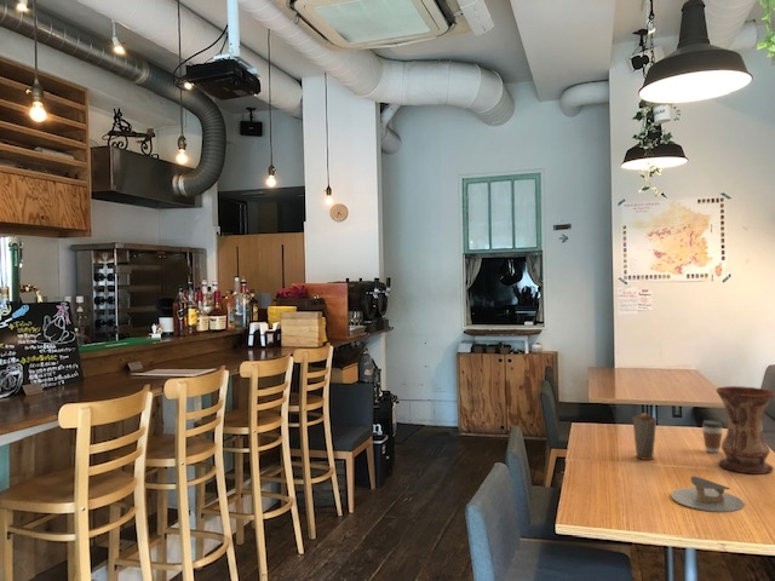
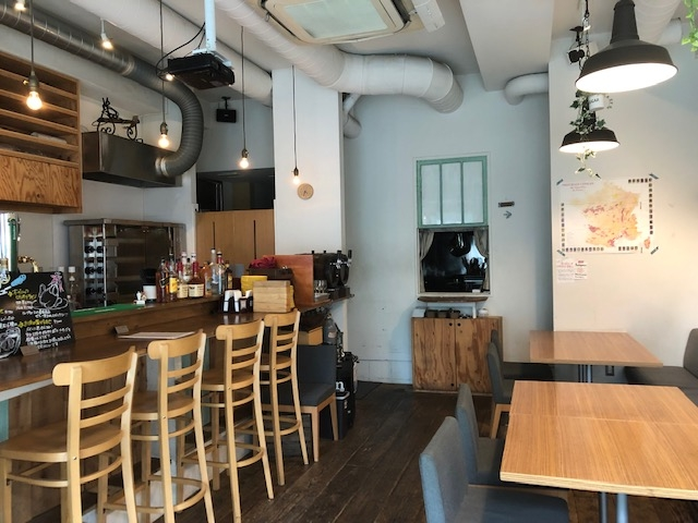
- vase [714,385,775,476]
- mug [632,412,658,461]
- napkin holder [670,476,745,513]
- coffee cup [701,419,724,454]
